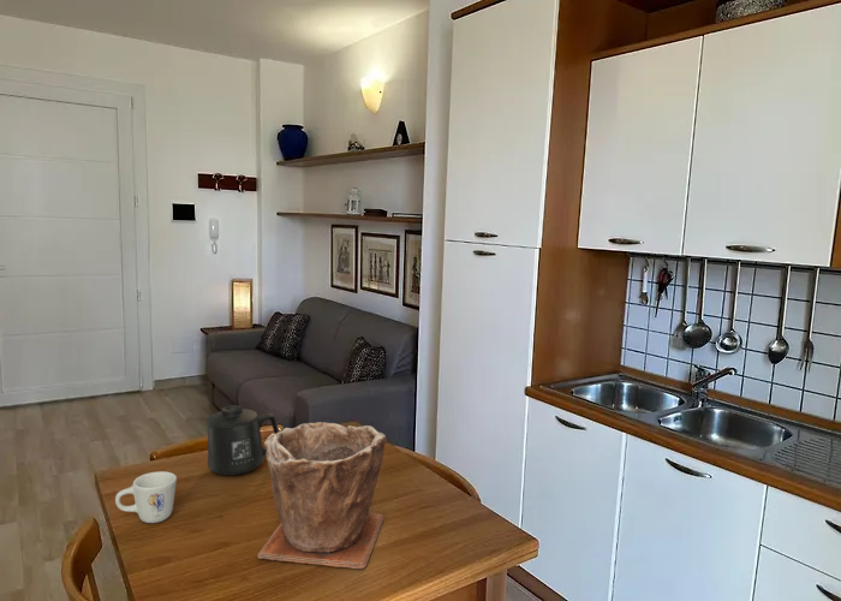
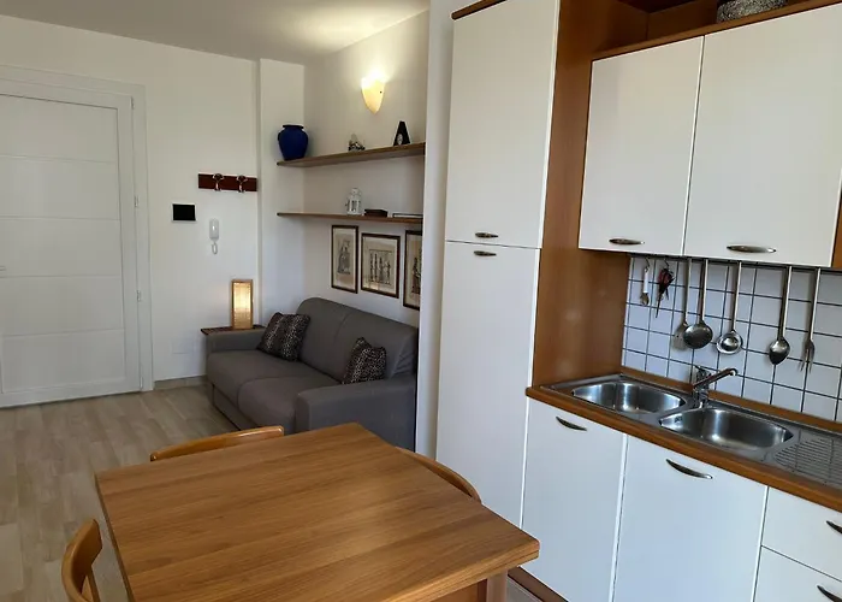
- plant pot [257,421,388,570]
- mug [204,404,280,477]
- mug [114,470,178,524]
